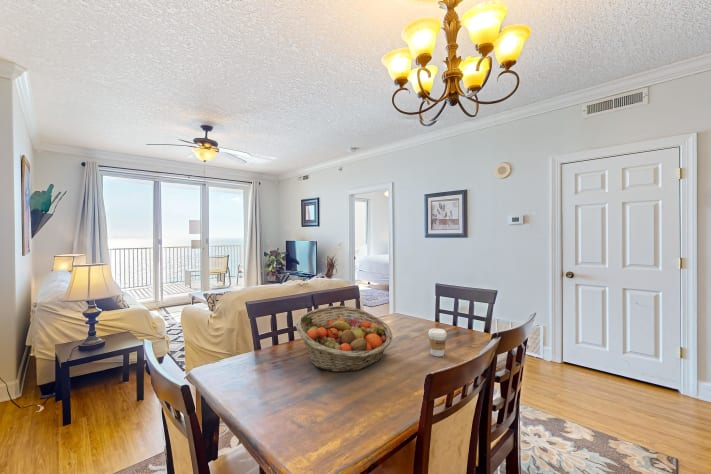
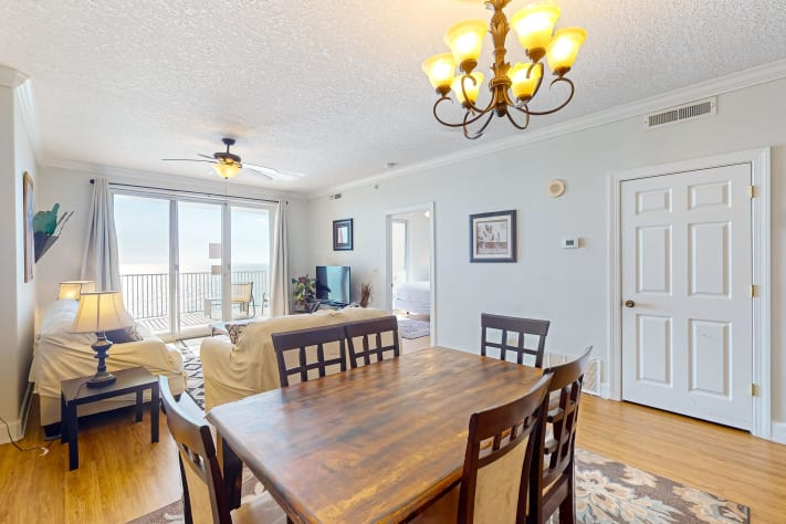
- coffee cup [427,327,448,357]
- fruit basket [295,305,393,373]
